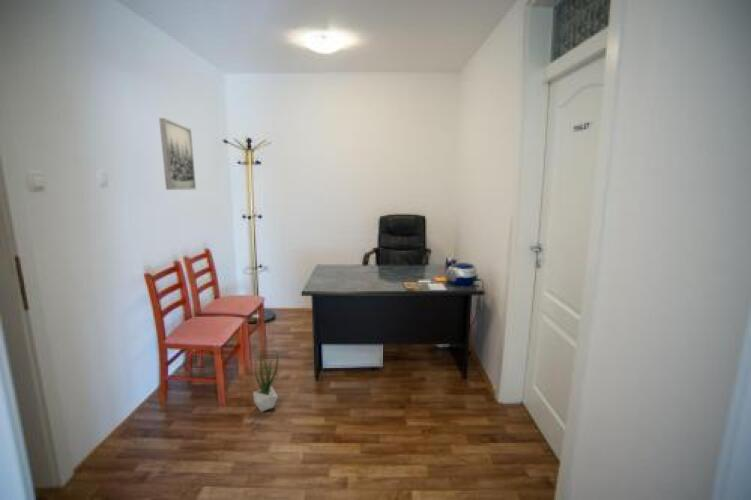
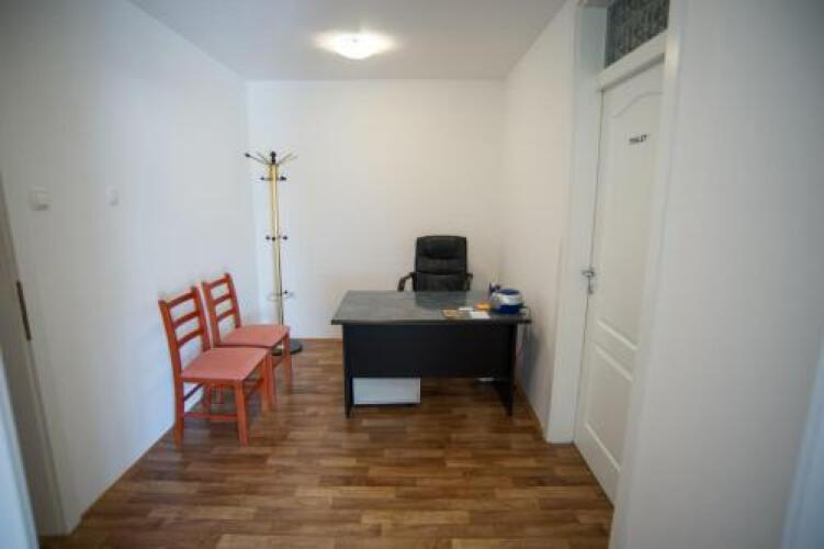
- wall art [158,117,197,191]
- potted plant [252,349,280,413]
